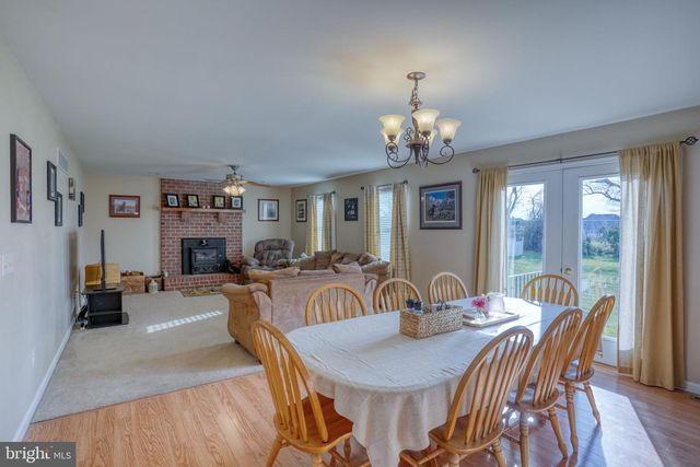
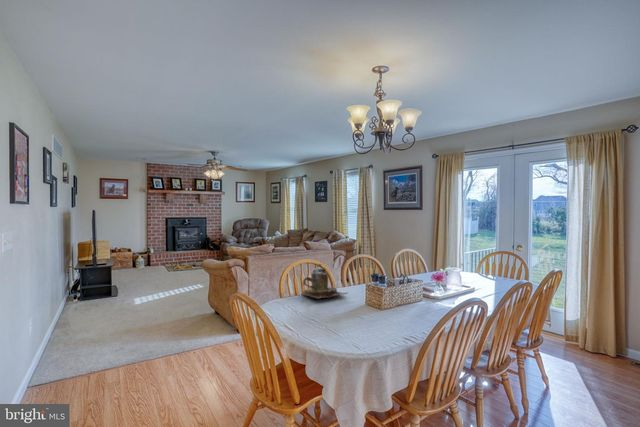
+ teapot [300,263,349,300]
